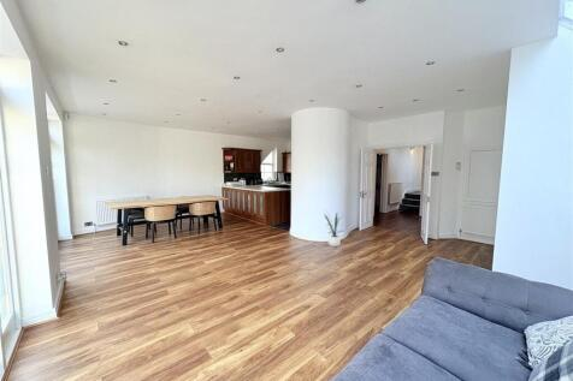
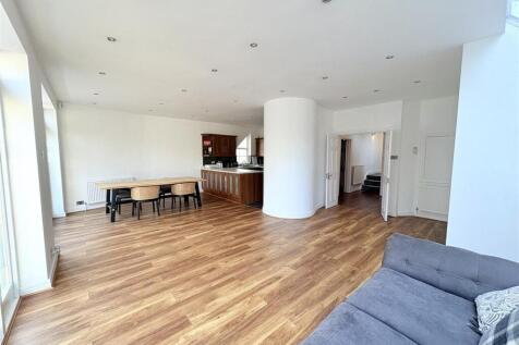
- house plant [323,212,345,248]
